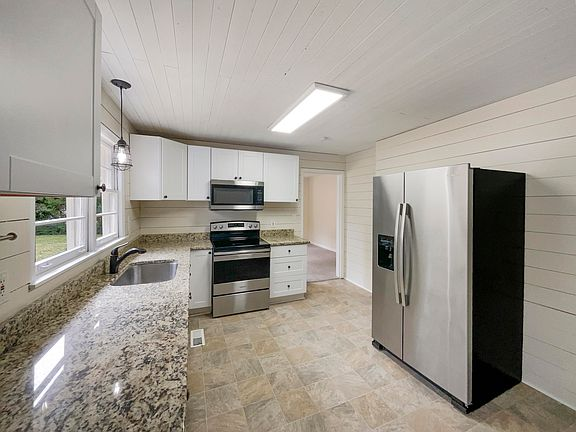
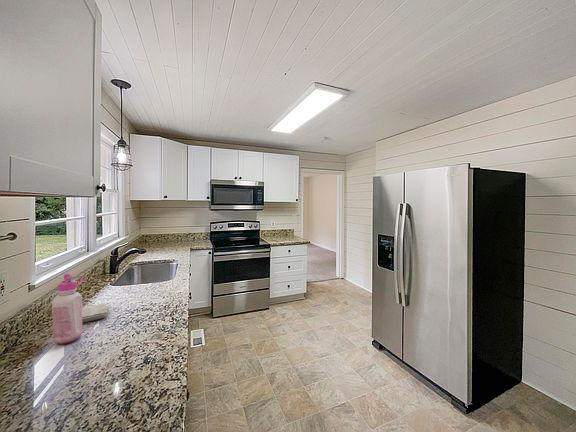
+ glue bottle [51,272,84,345]
+ washcloth [82,302,108,323]
